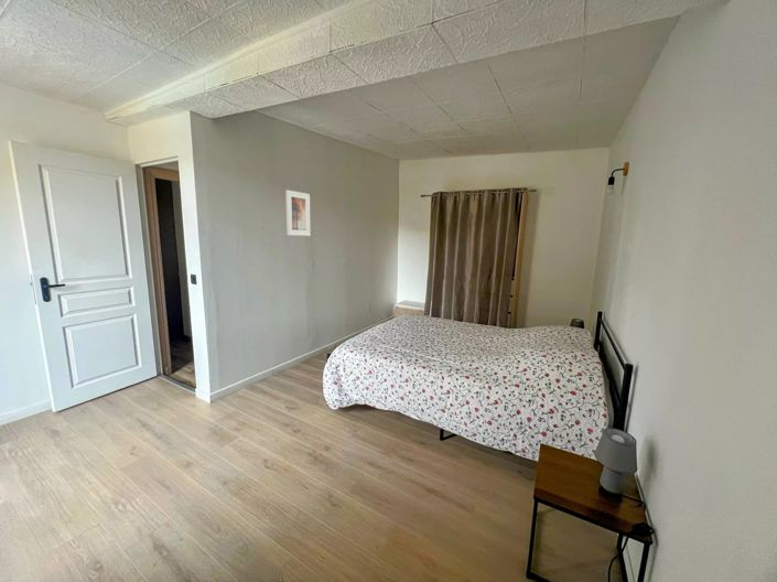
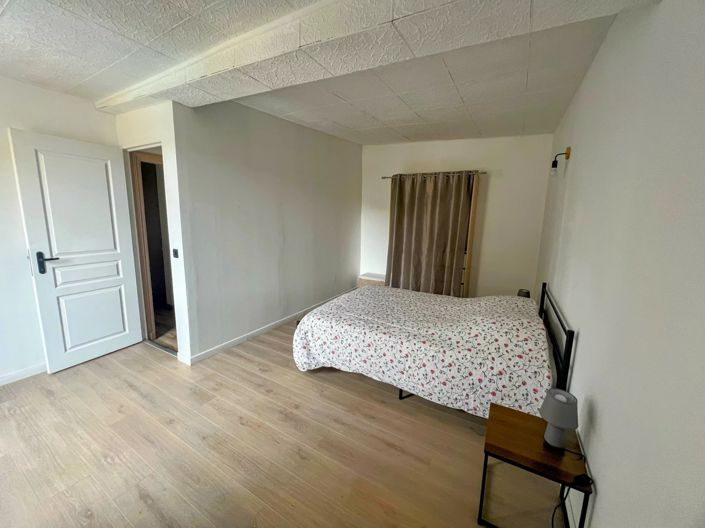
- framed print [284,188,312,237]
